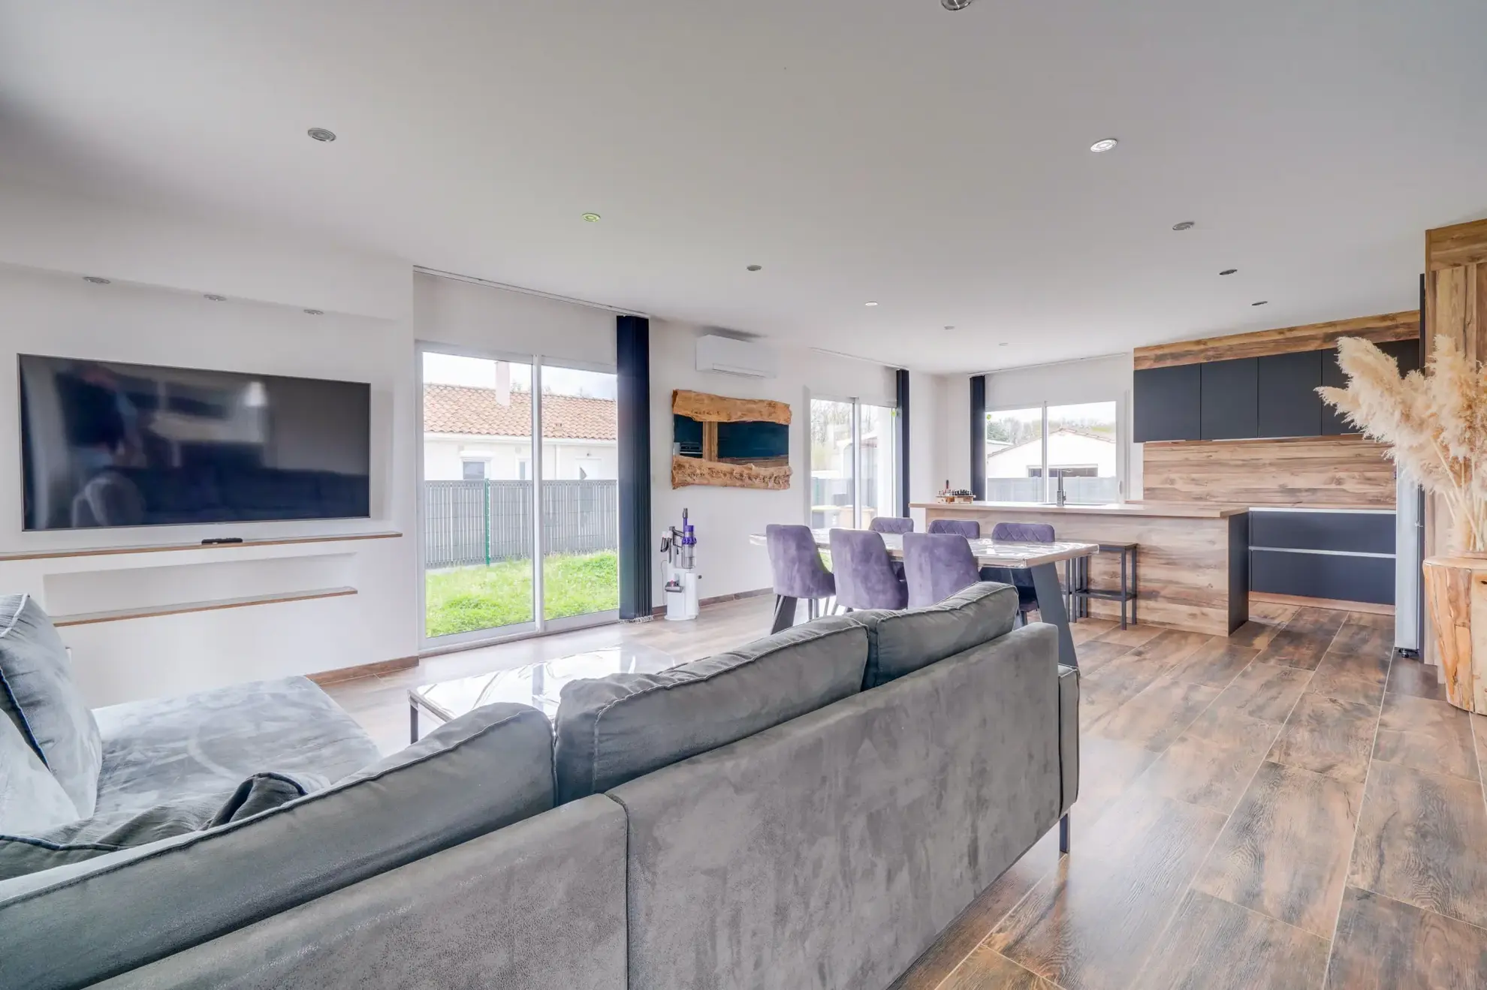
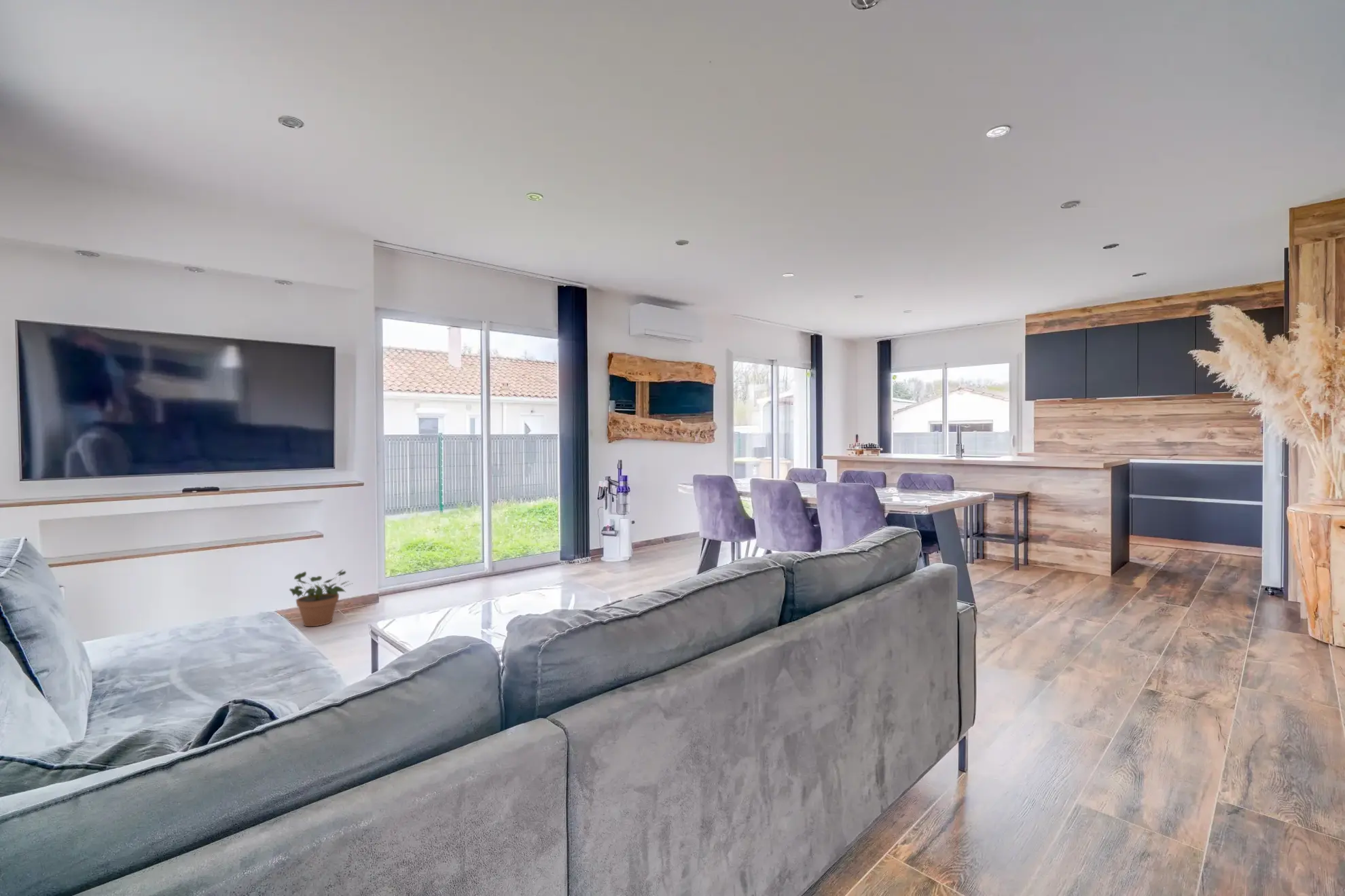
+ potted plant [289,569,353,627]
